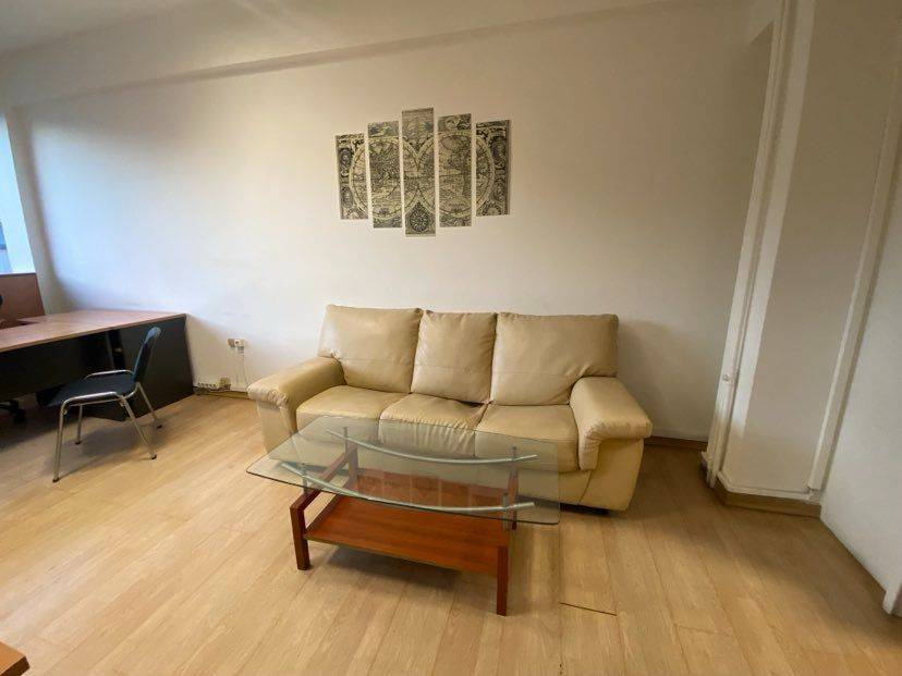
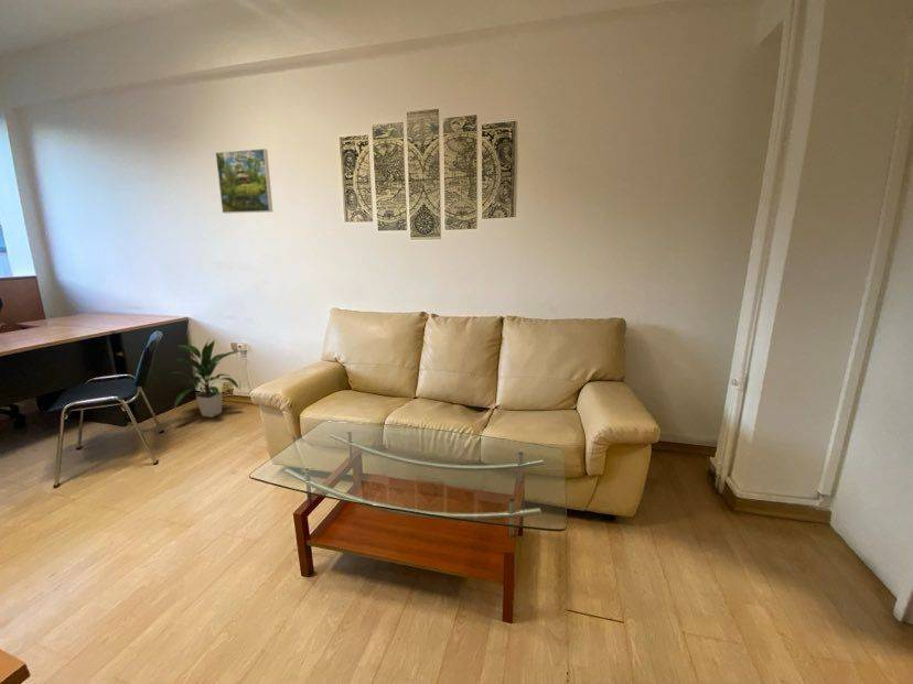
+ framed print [214,148,273,215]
+ indoor plant [172,338,241,419]
